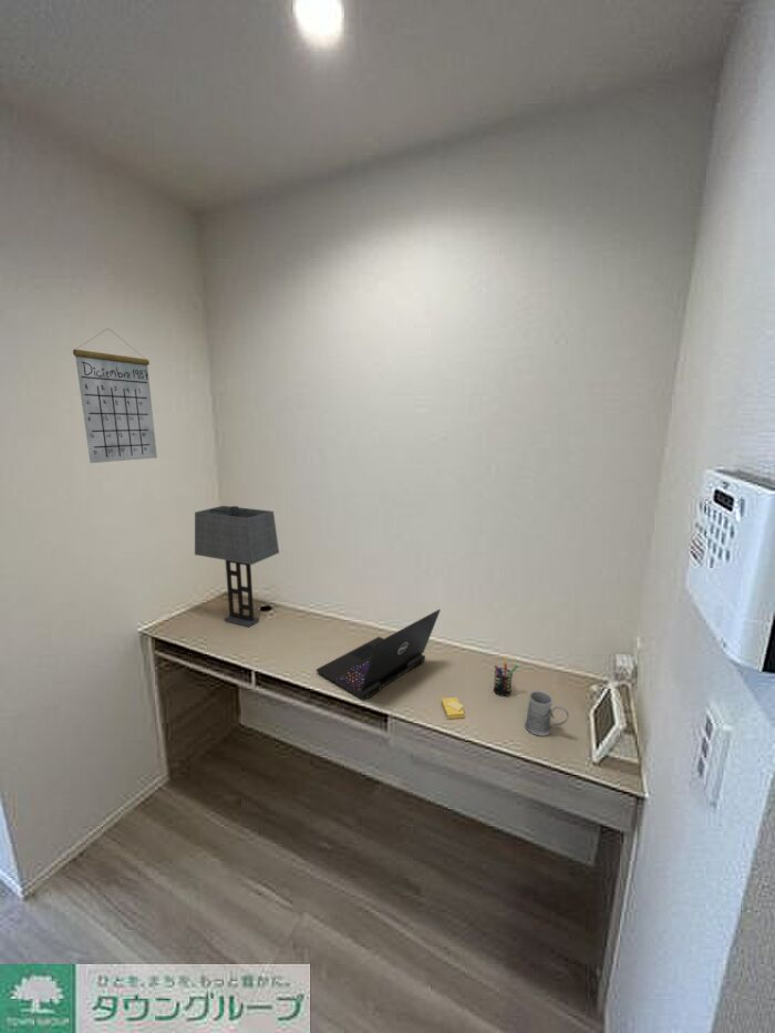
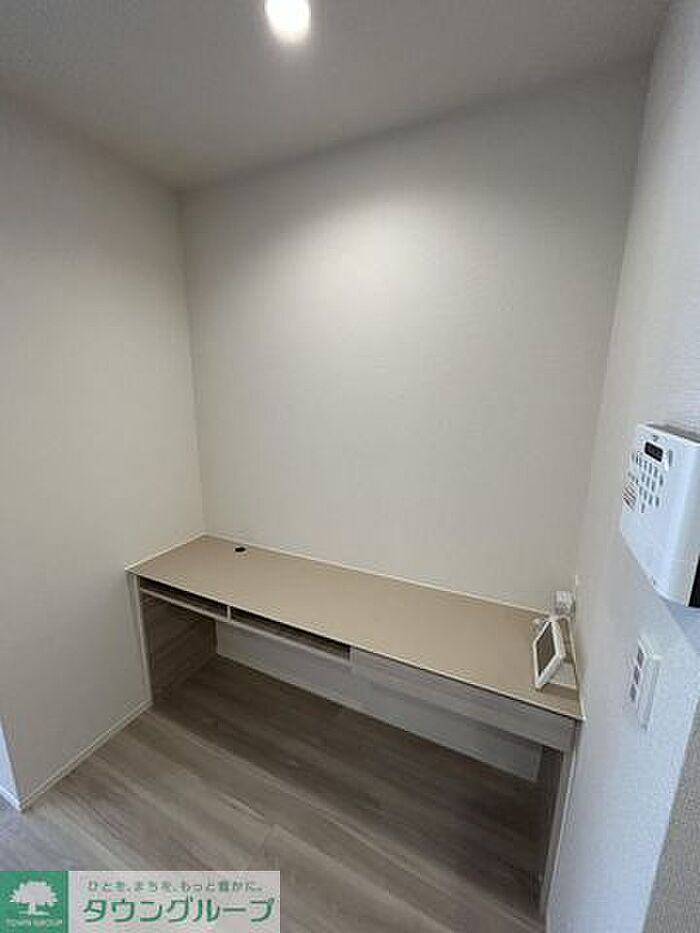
- calendar [72,328,158,464]
- table lamp [194,505,280,628]
- laptop [314,608,442,701]
- sticky notes [440,696,465,720]
- pen holder [493,655,519,698]
- mug [524,690,570,737]
